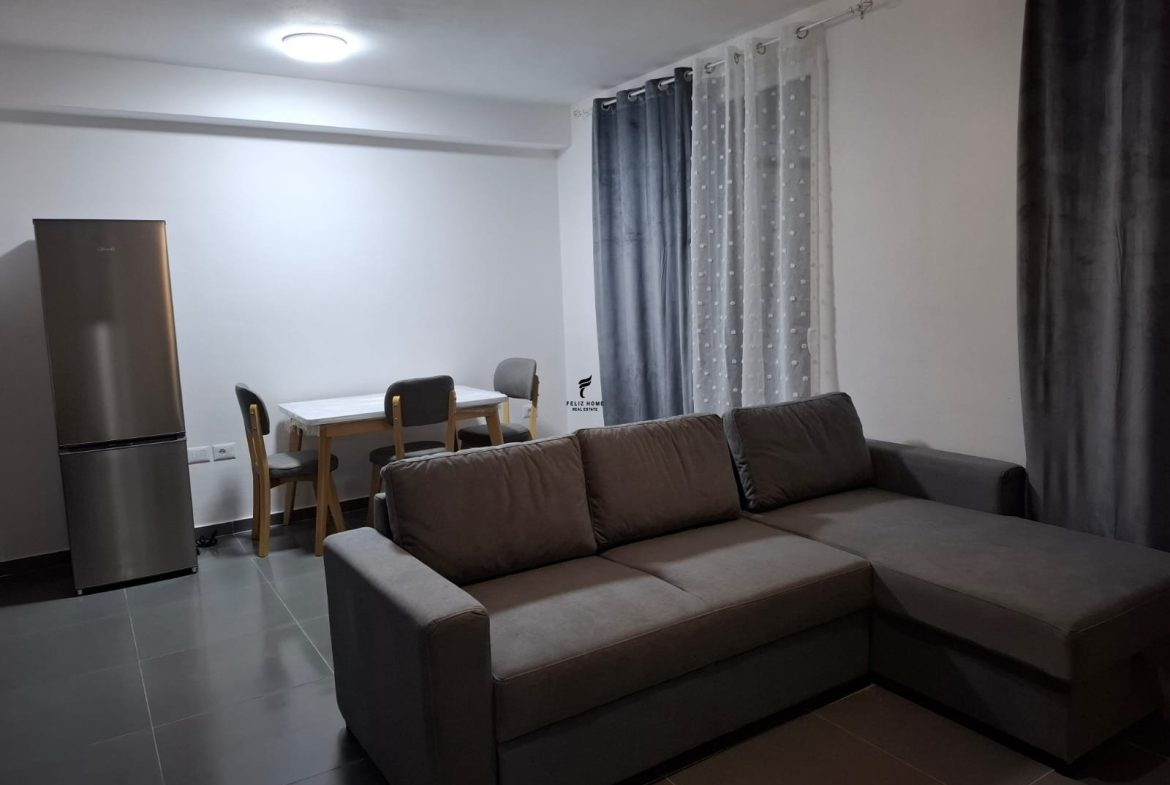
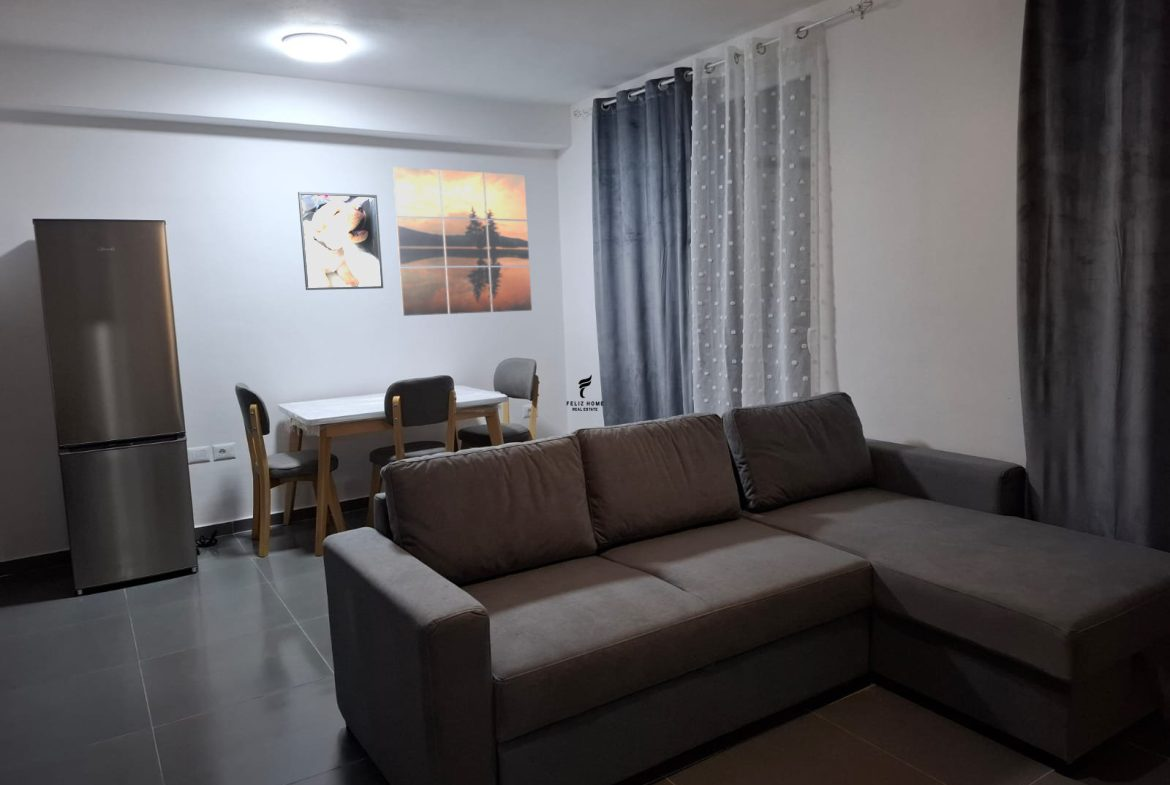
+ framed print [297,191,384,291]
+ wall art [392,166,533,317]
